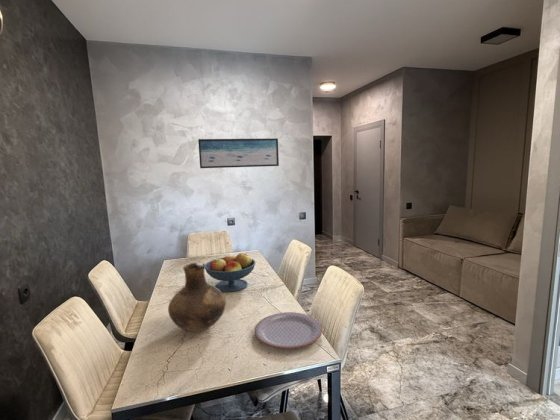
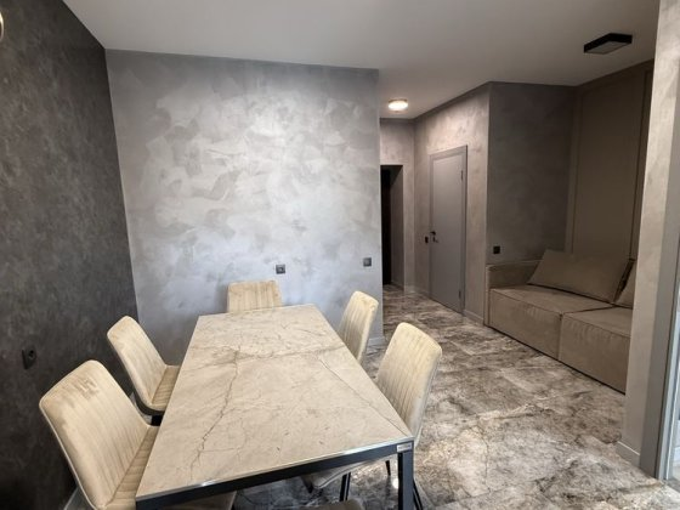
- fruit bowl [204,252,256,293]
- vase [167,262,227,333]
- wall art [197,137,280,169]
- plate [254,311,323,350]
